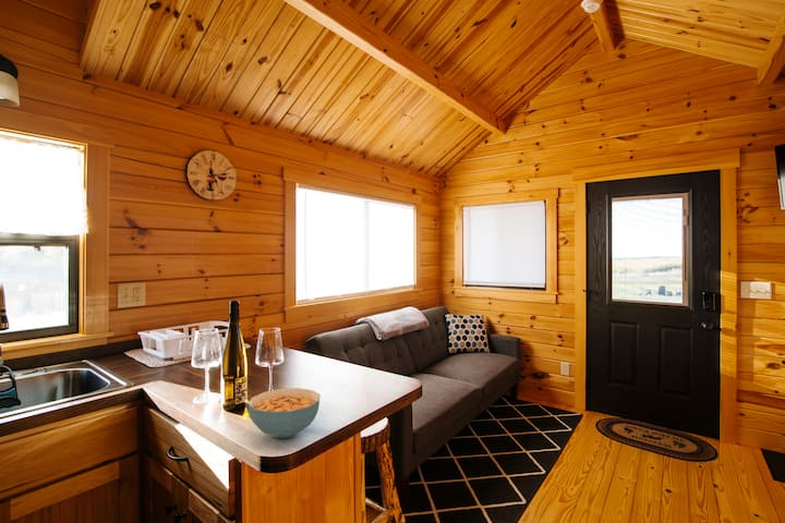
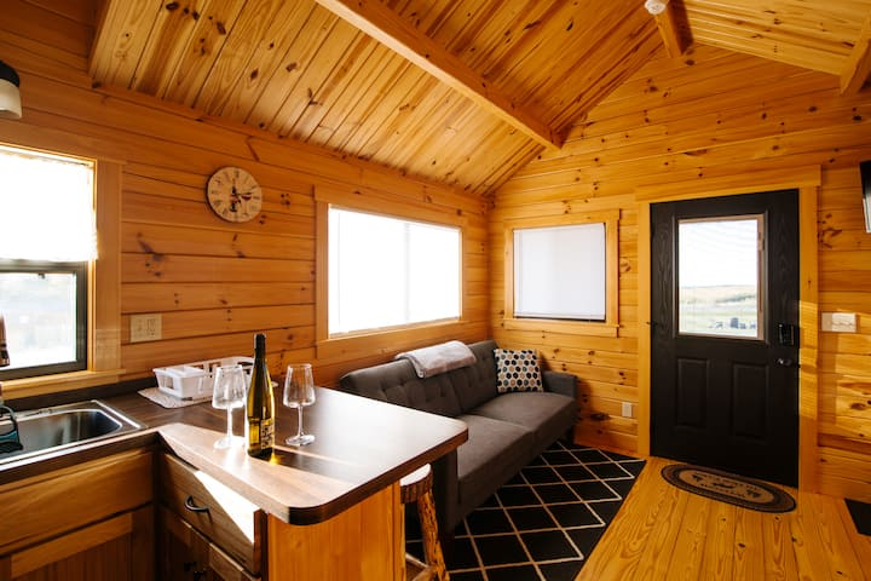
- cereal bowl [246,387,322,439]
